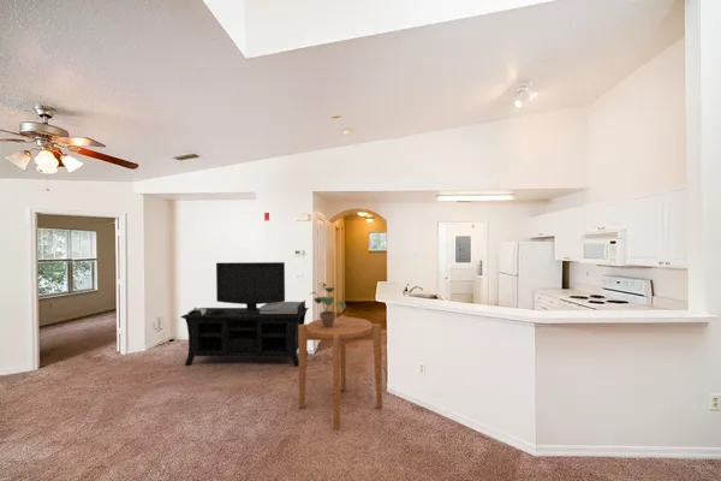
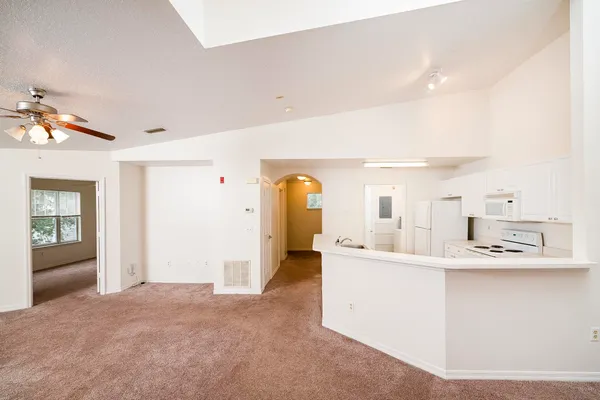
- round table [298,314,383,432]
- potted plant [309,286,347,328]
- media console [179,261,310,368]
